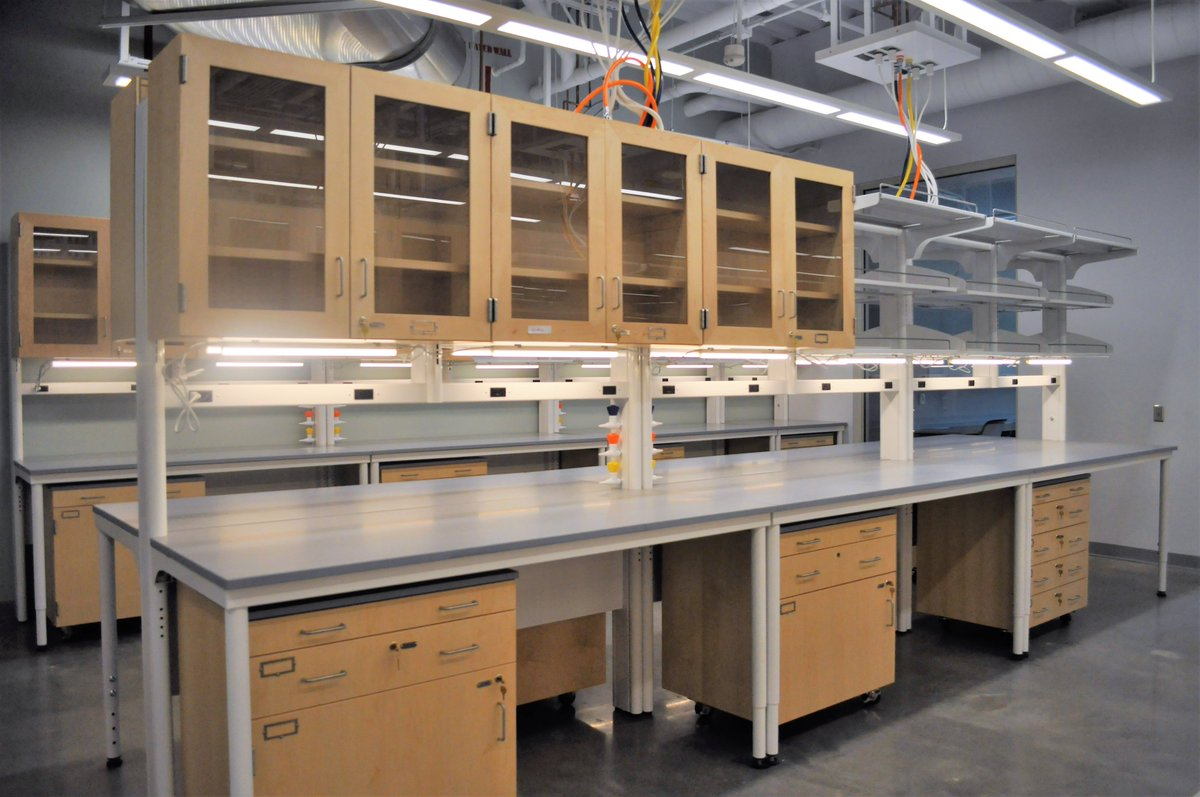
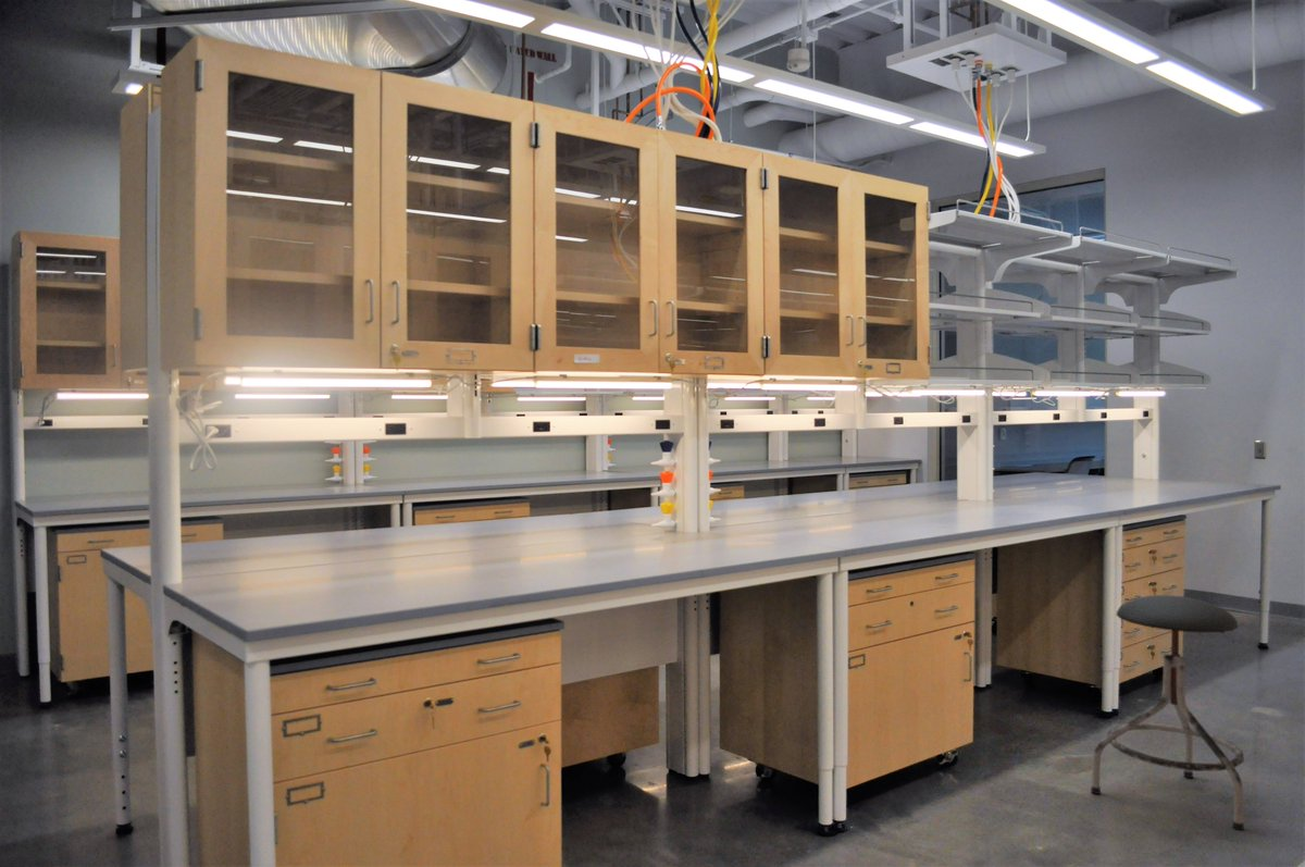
+ stool [1090,594,1245,831]
